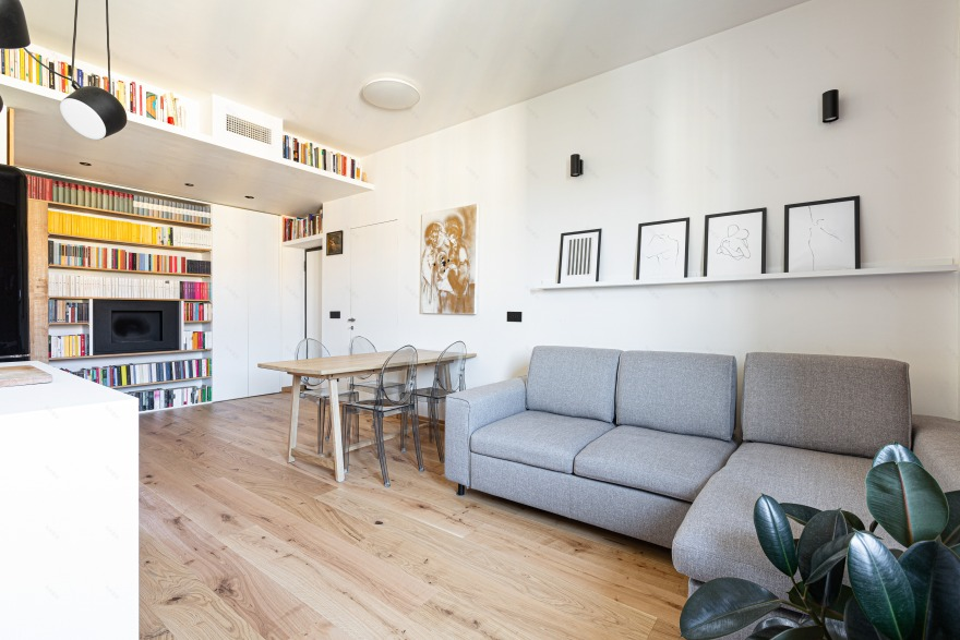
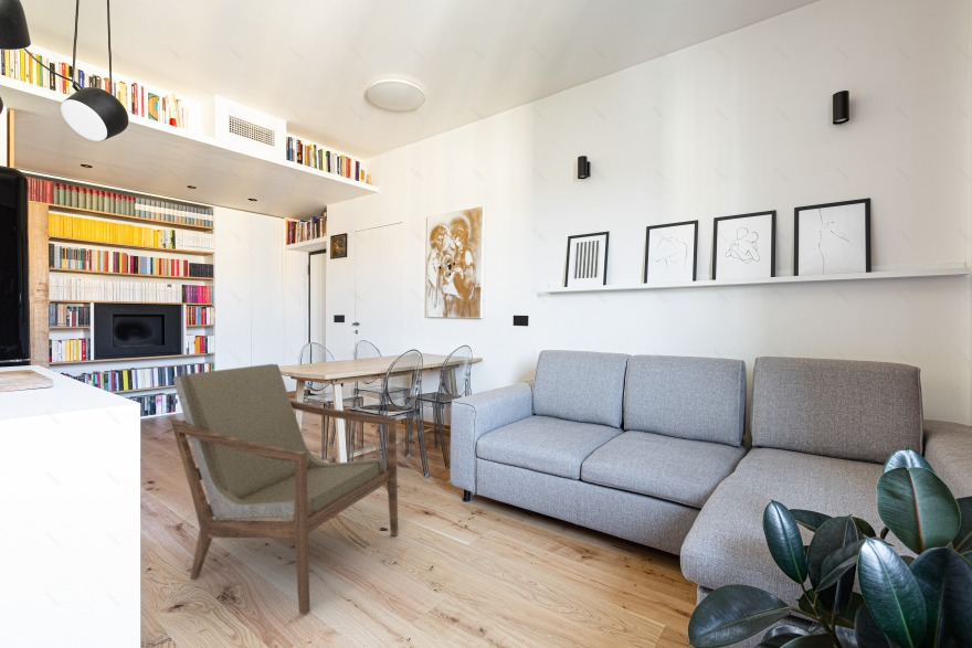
+ armchair [170,363,399,616]
